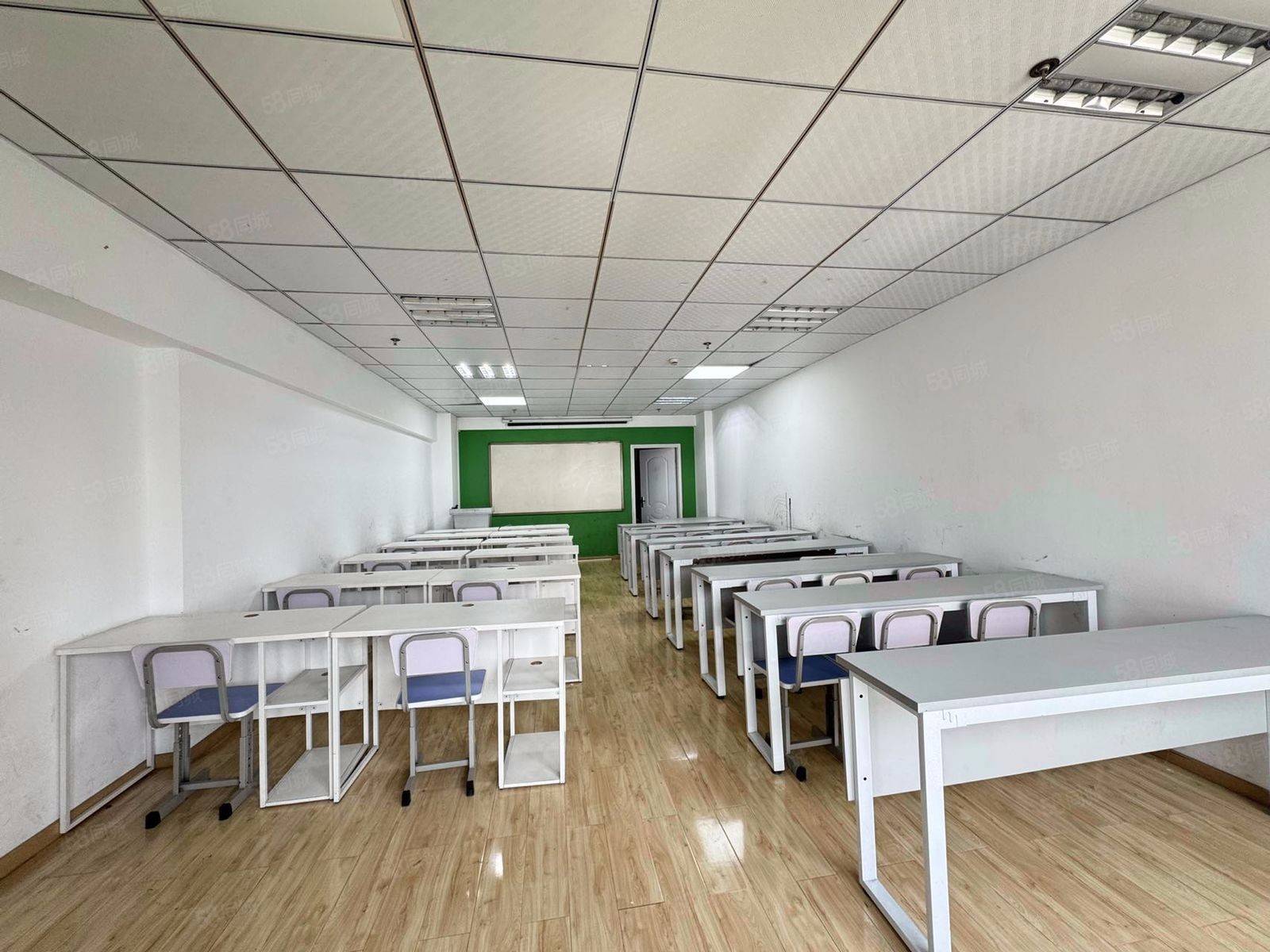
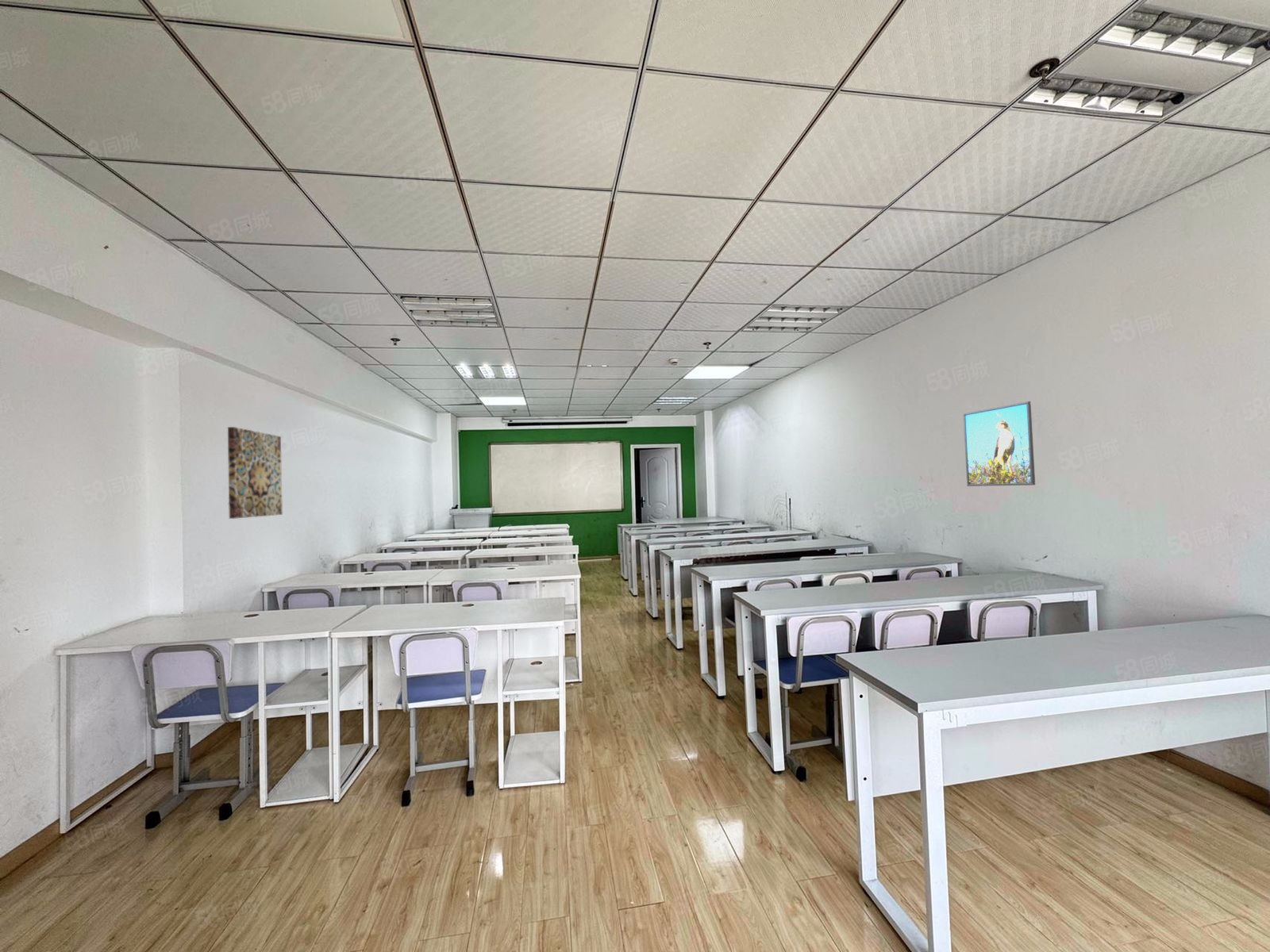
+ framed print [963,401,1036,487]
+ wall art [227,426,283,520]
